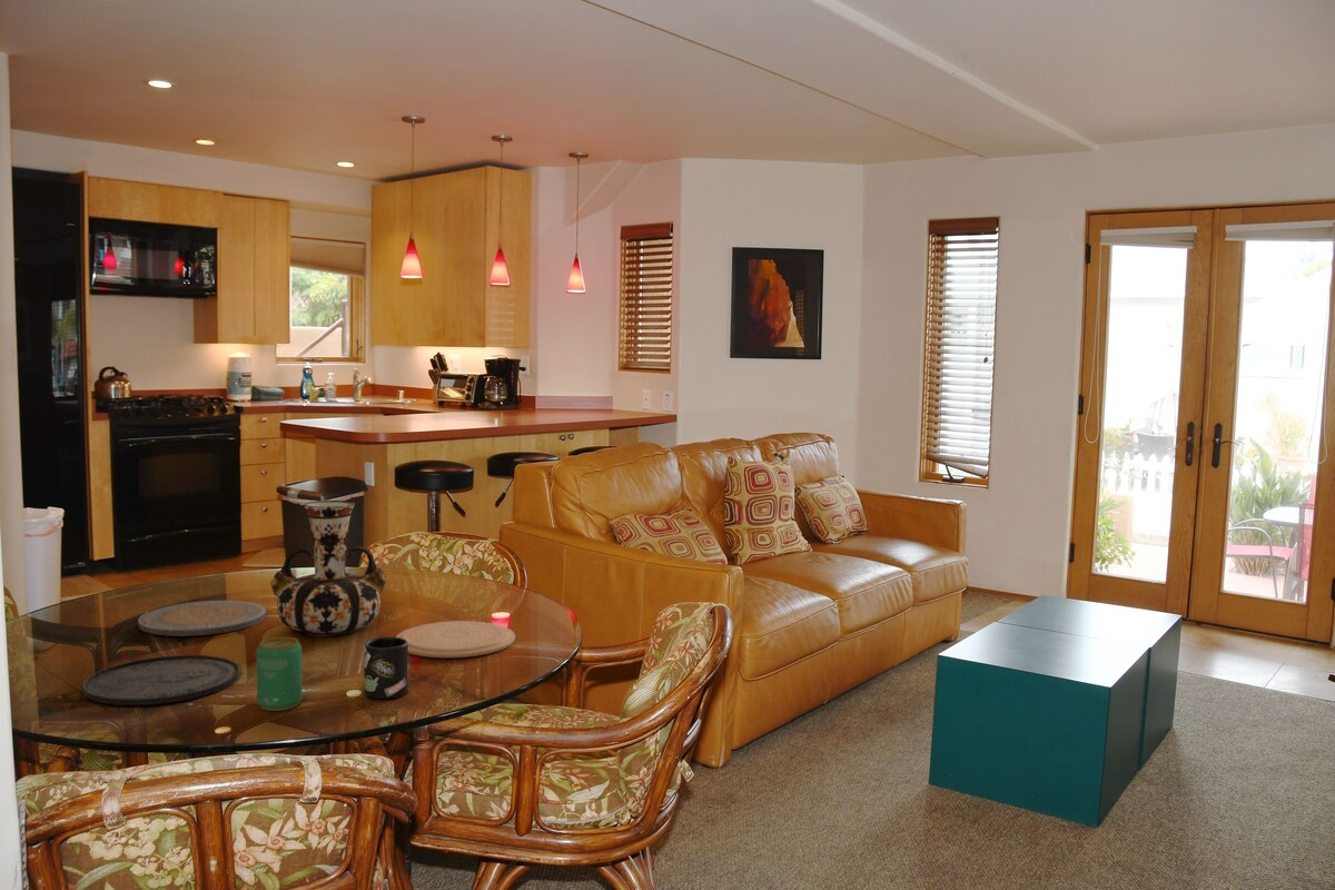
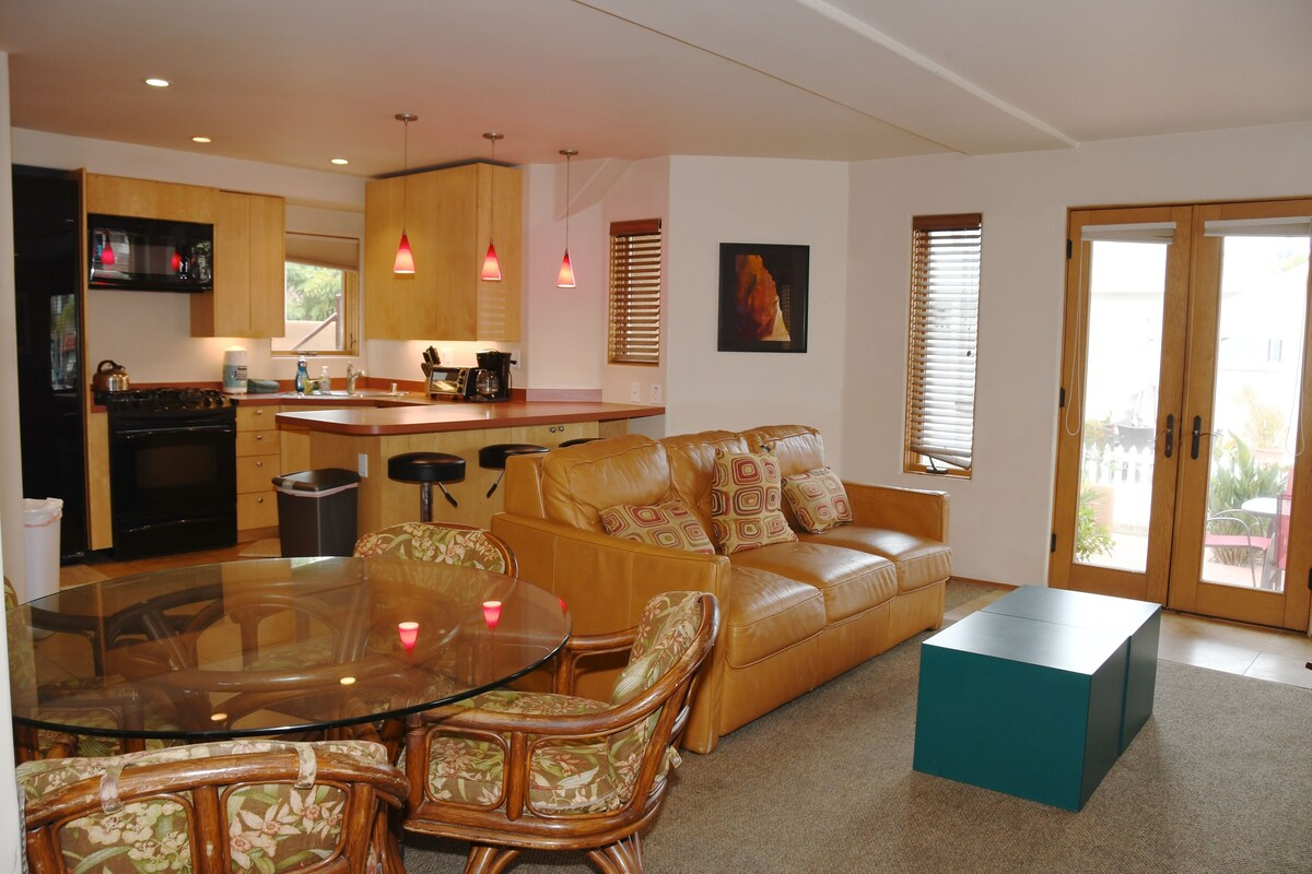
- plate [137,600,267,637]
- vase [269,500,388,637]
- mug [363,636,409,700]
- plate [395,620,516,659]
- plate [82,654,241,706]
- beverage can [255,636,304,712]
